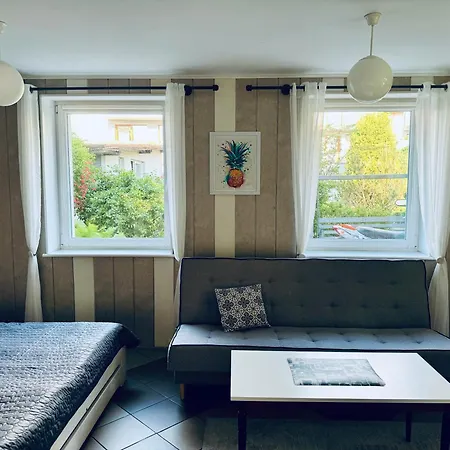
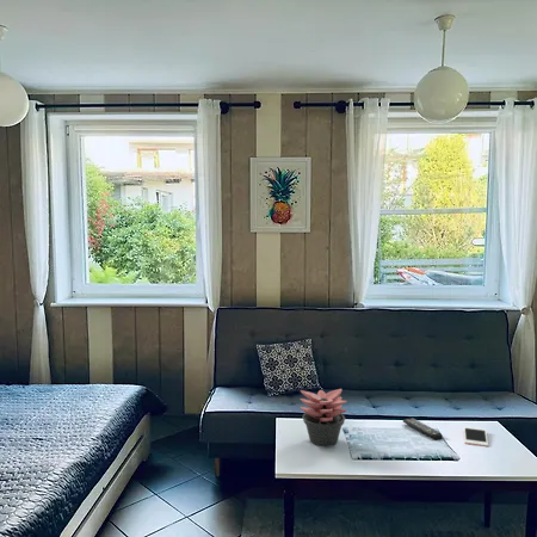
+ remote control [402,418,444,442]
+ succulent plant [300,388,348,448]
+ cell phone [463,425,489,448]
